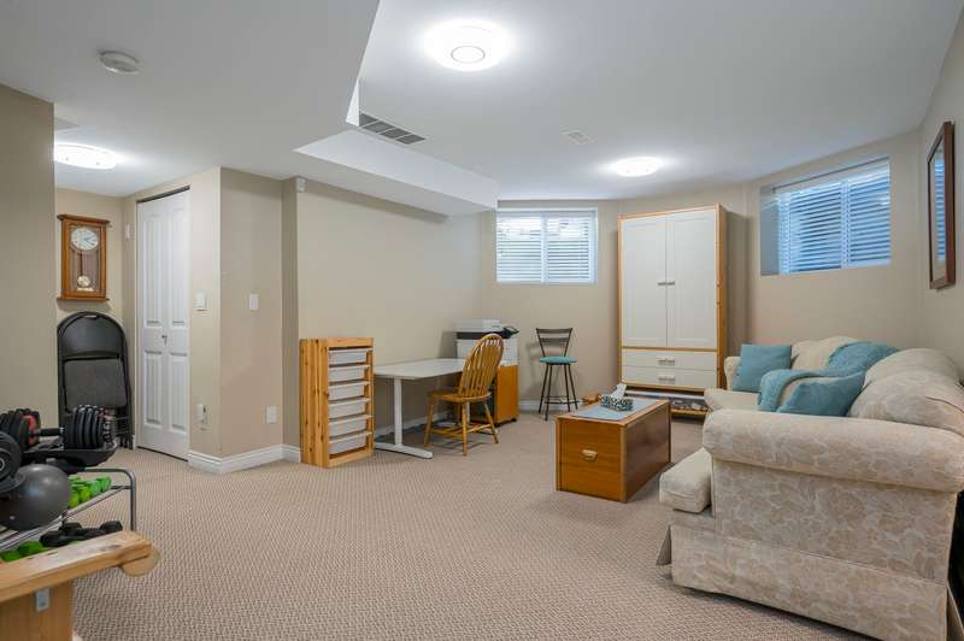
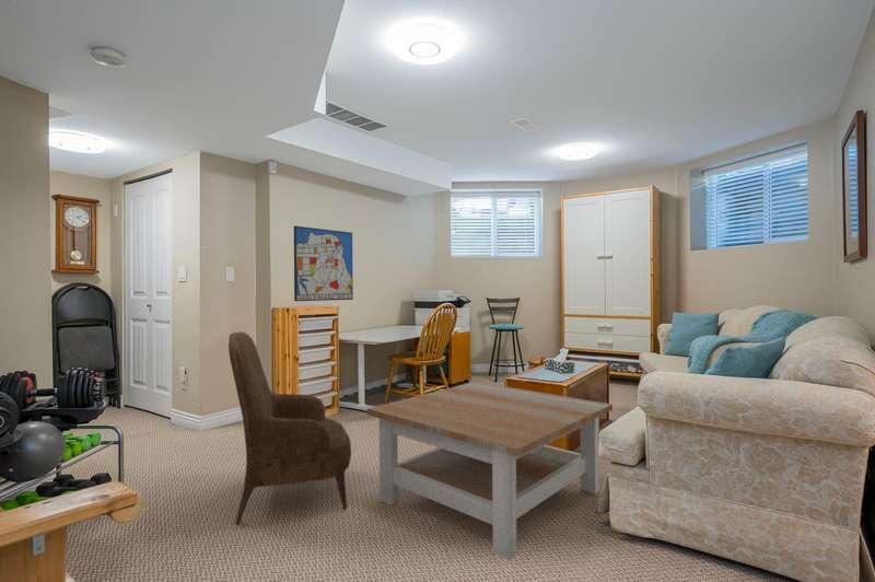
+ armchair [228,330,352,525]
+ wall art [293,225,354,302]
+ coffee table [366,381,614,561]
